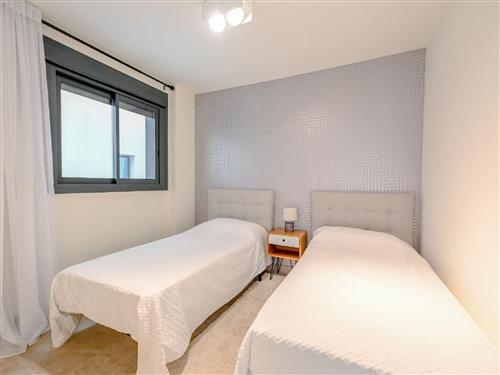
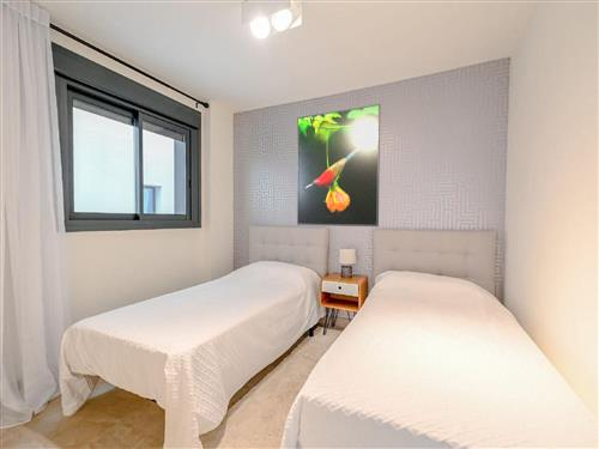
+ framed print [296,103,381,227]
